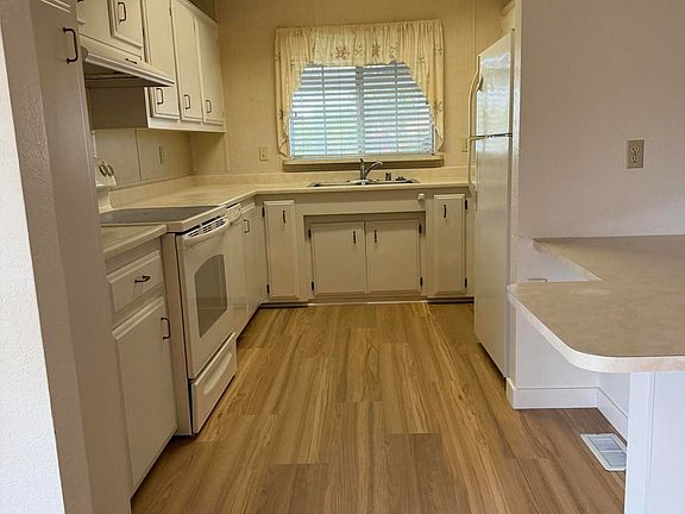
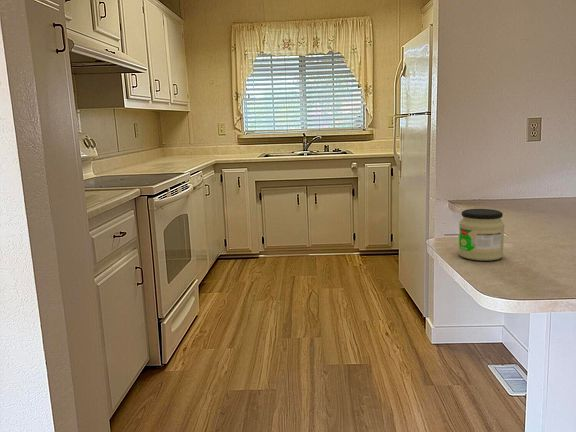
+ jar [457,208,505,262]
